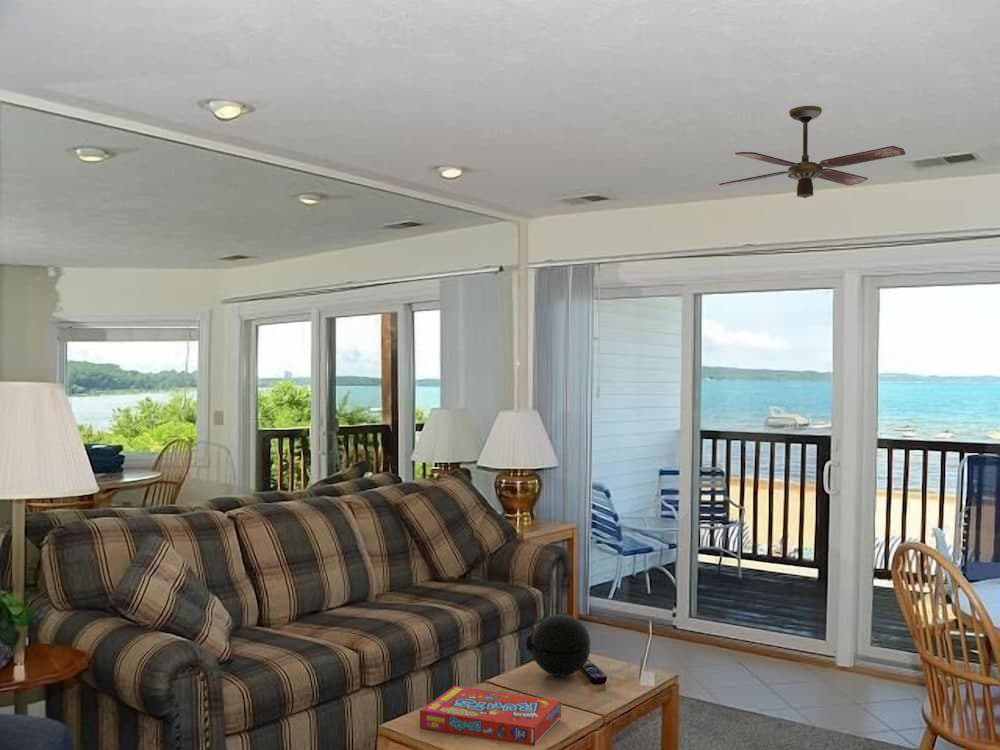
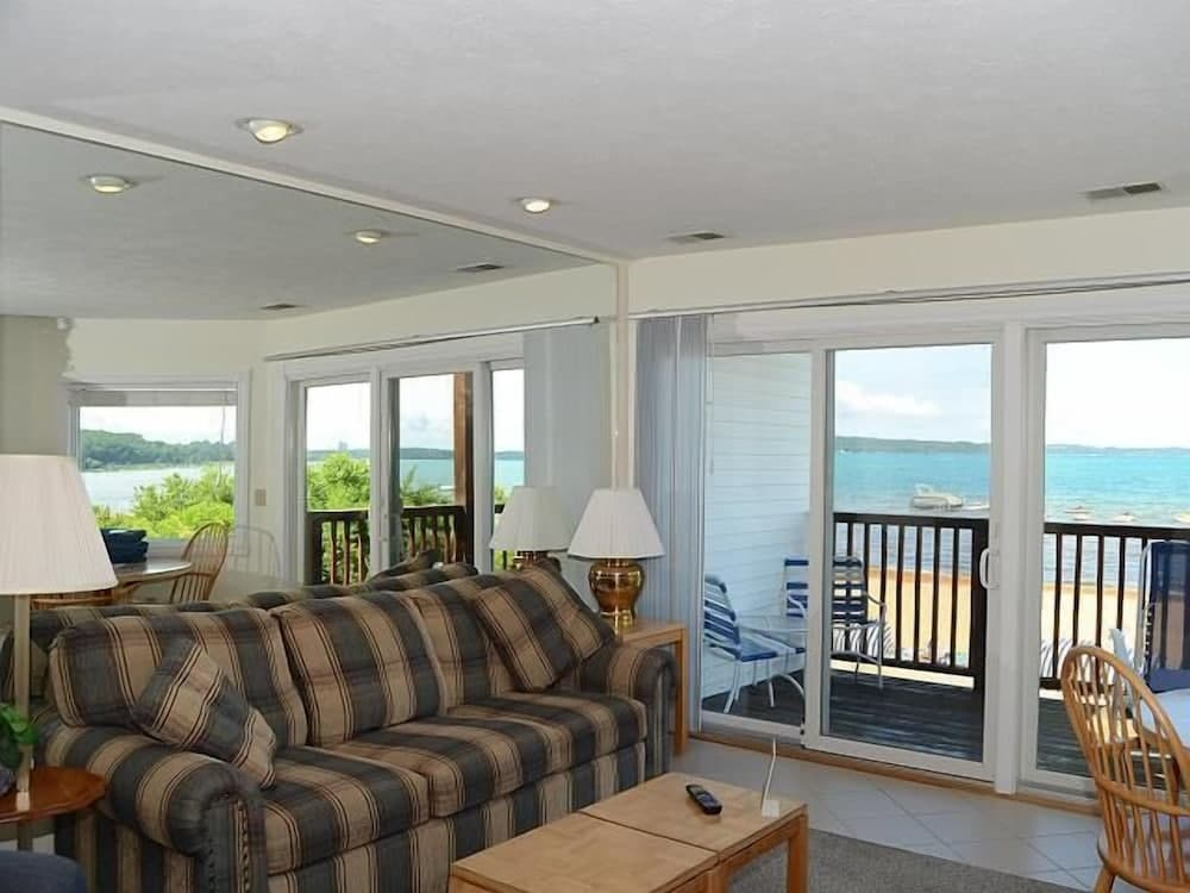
- snack box [419,685,562,747]
- decorative orb [525,613,591,677]
- ceiling fan [718,105,906,199]
